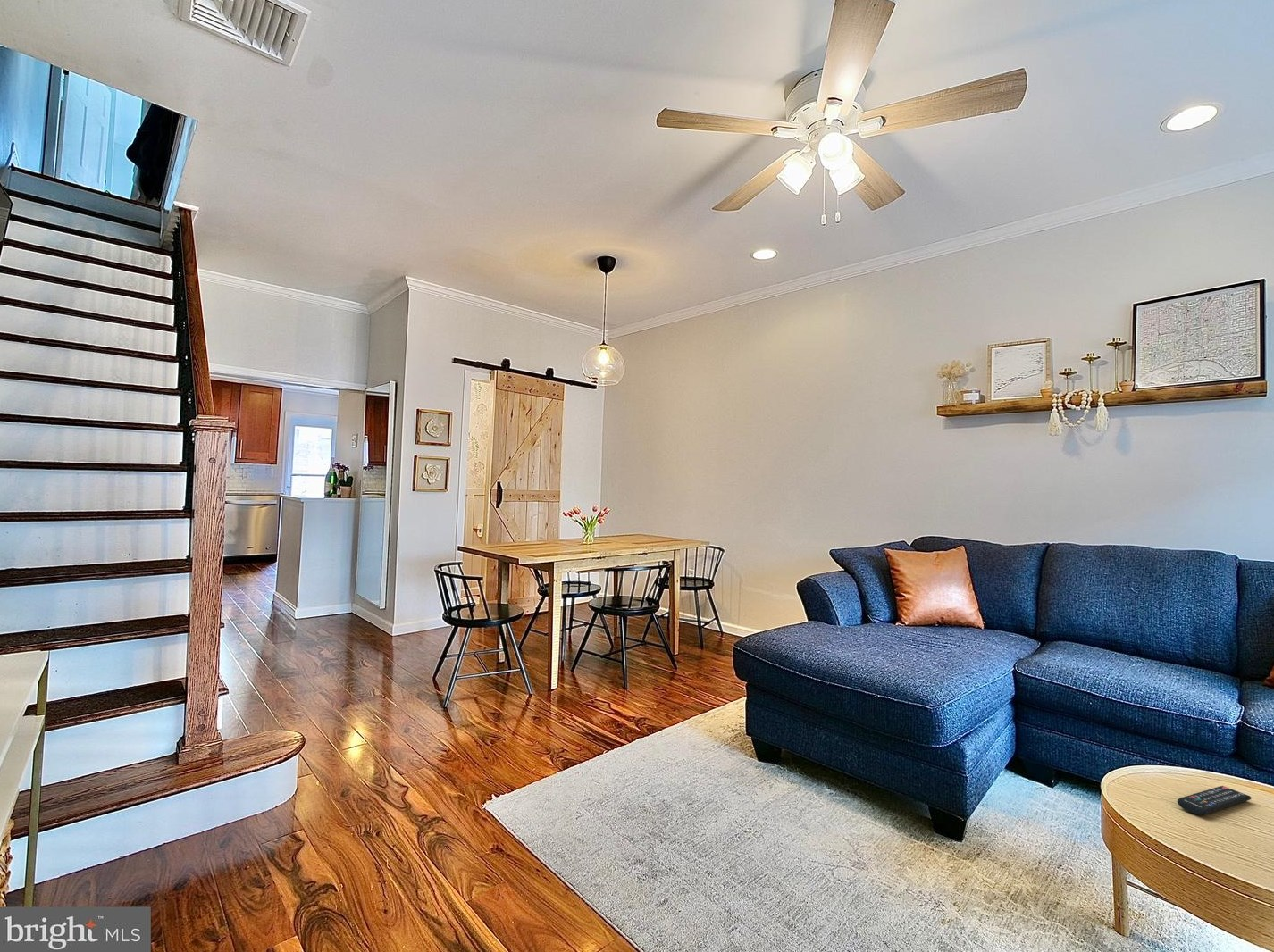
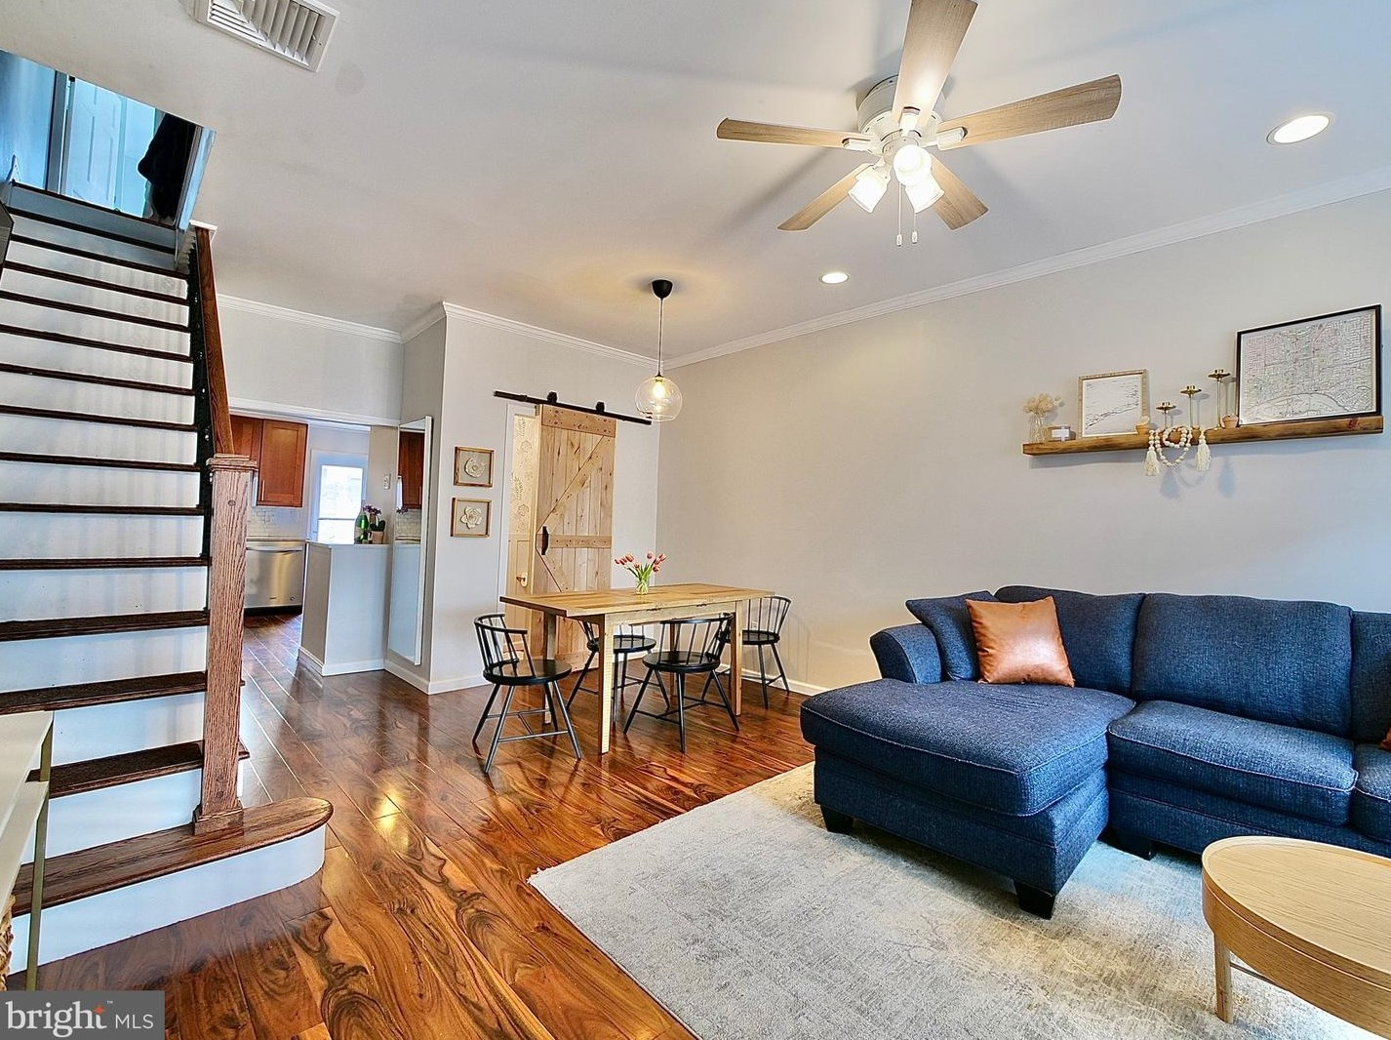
- remote control [1177,785,1253,816]
